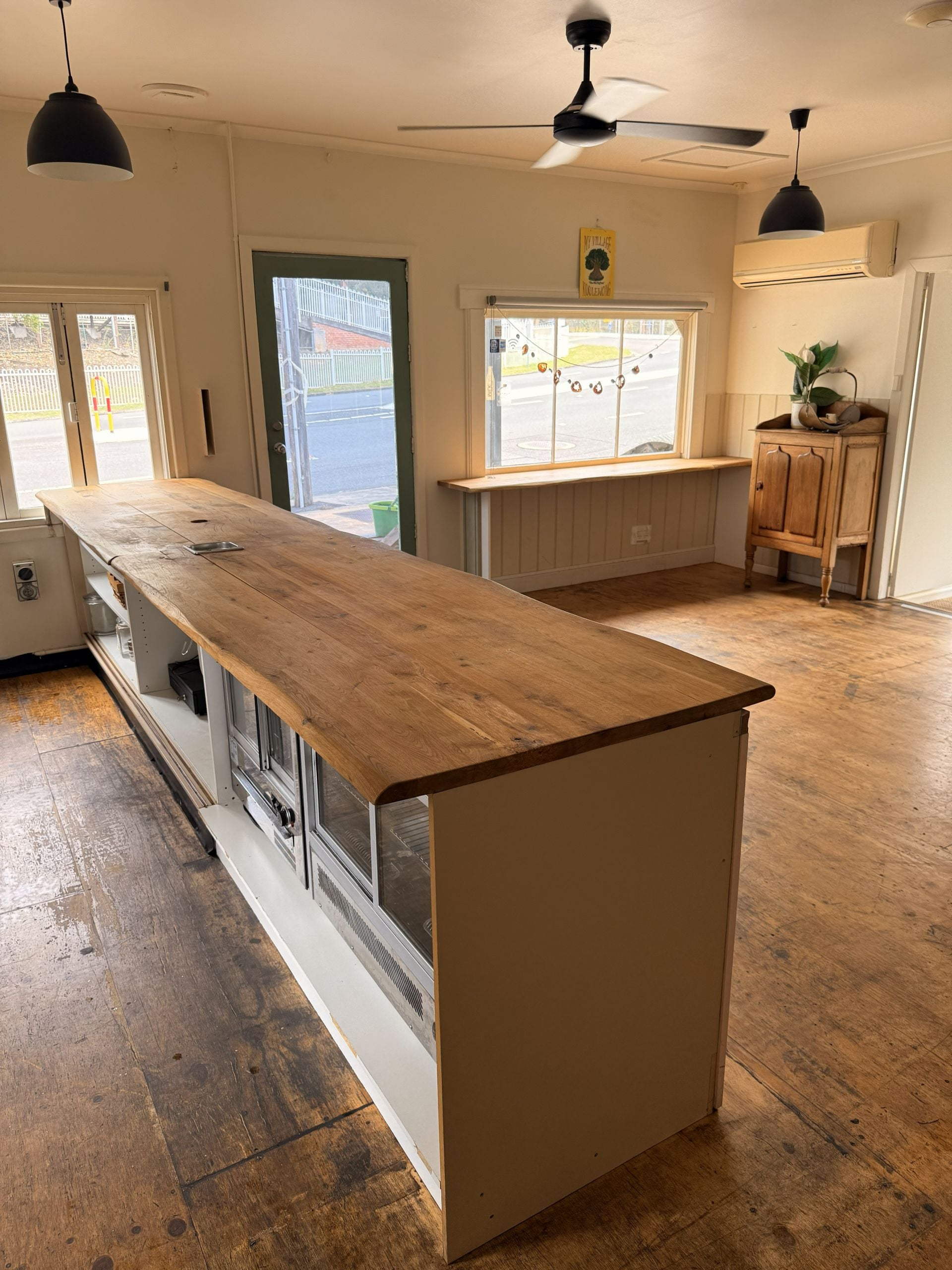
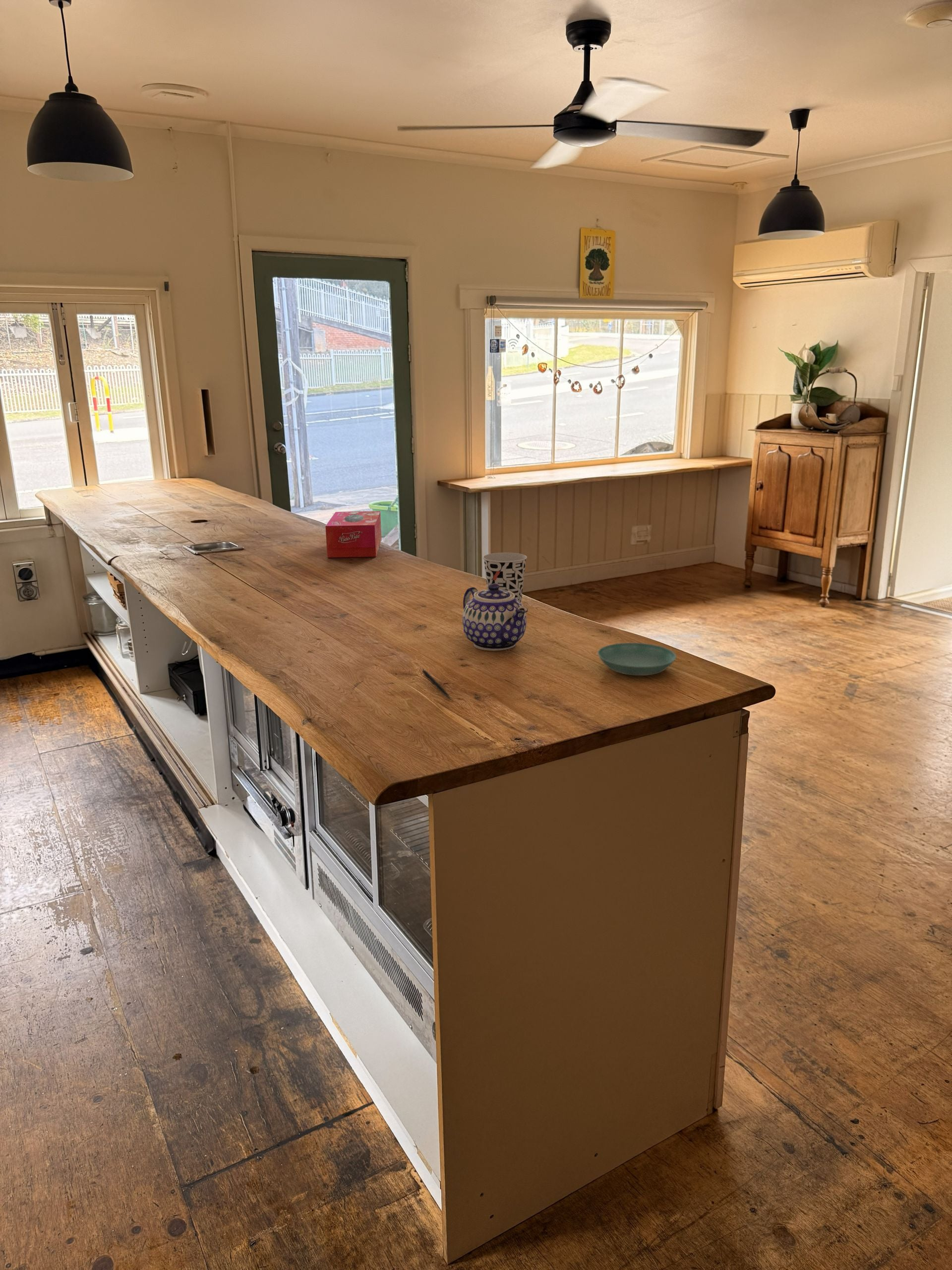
+ tissue box [325,510,382,558]
+ pen [422,669,452,700]
+ saucer [597,642,677,676]
+ teapot [462,583,528,651]
+ cup [482,552,528,602]
